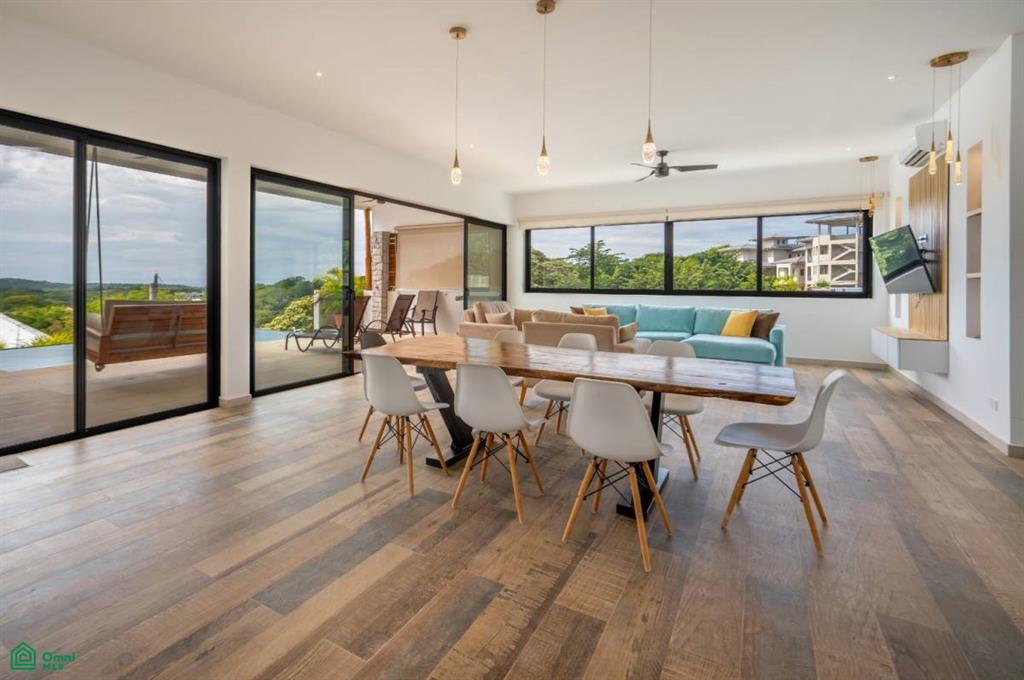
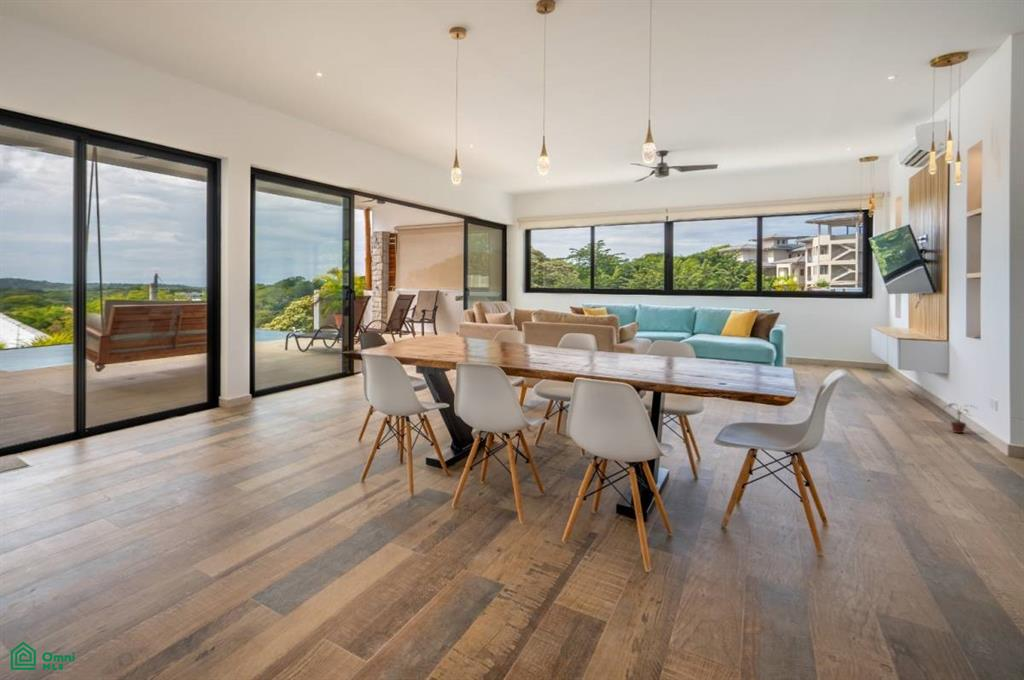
+ potted plant [940,402,978,434]
